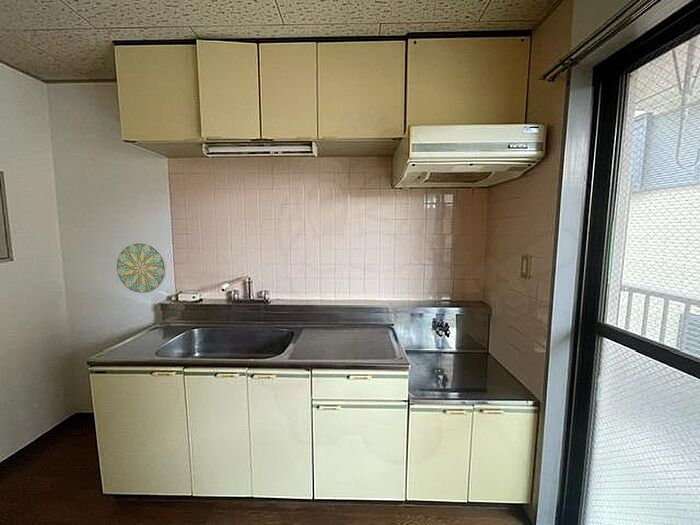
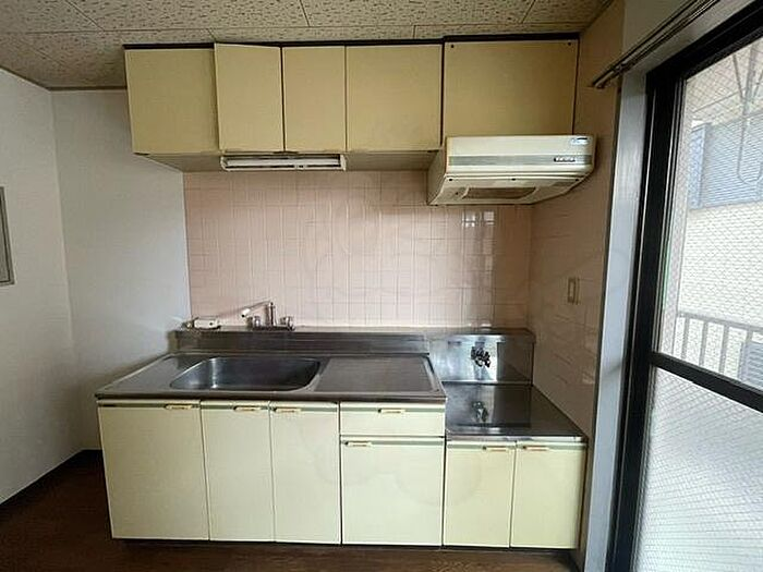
- decorative plate [115,242,167,294]
